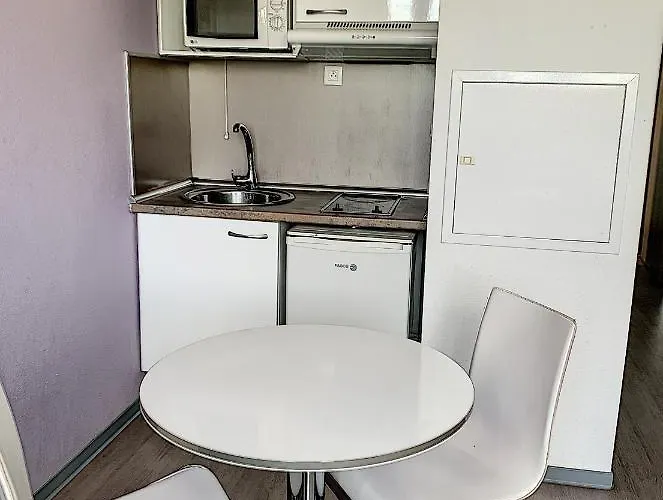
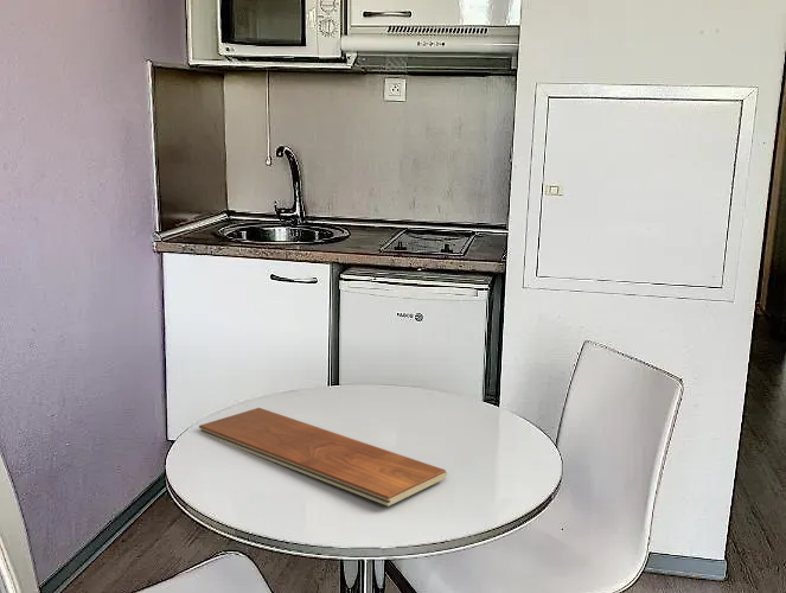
+ chopping board [198,407,448,508]
